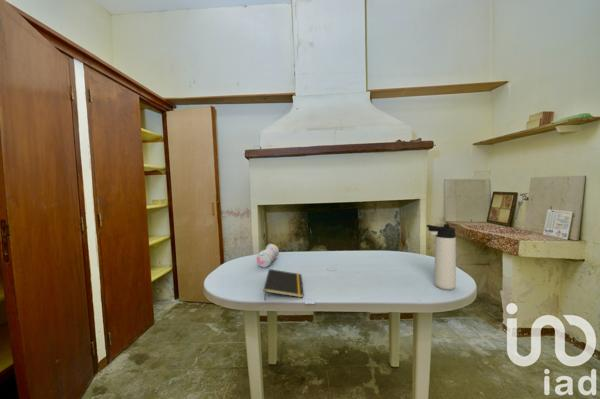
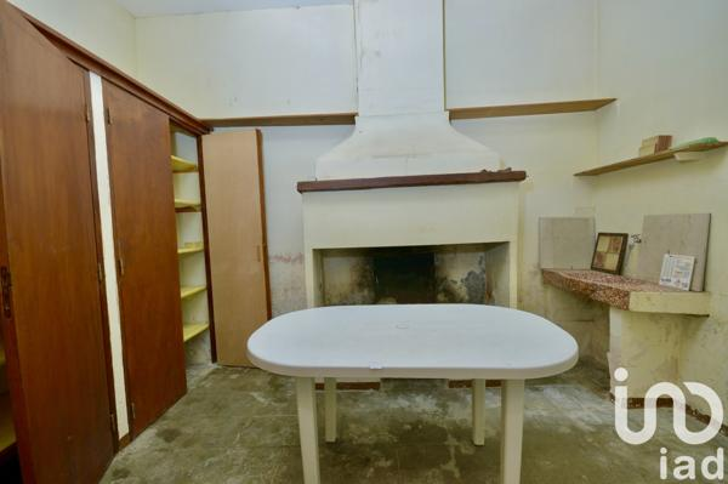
- notepad [263,268,304,301]
- pencil case [255,243,280,269]
- thermos bottle [426,223,457,291]
